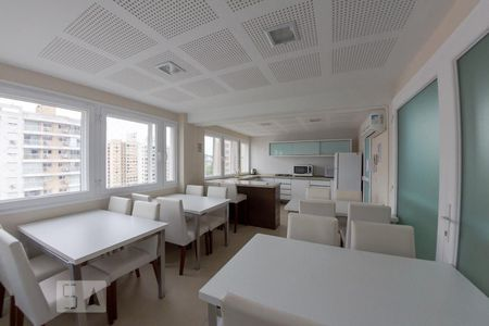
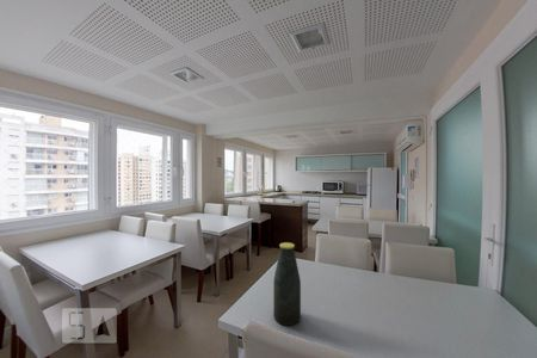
+ bottle [272,241,302,327]
